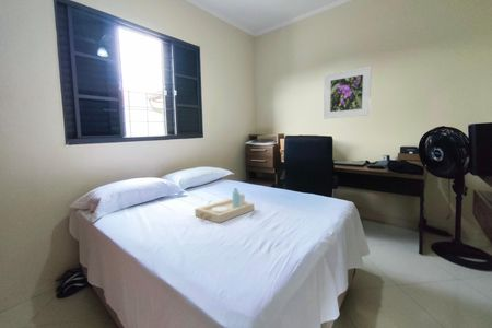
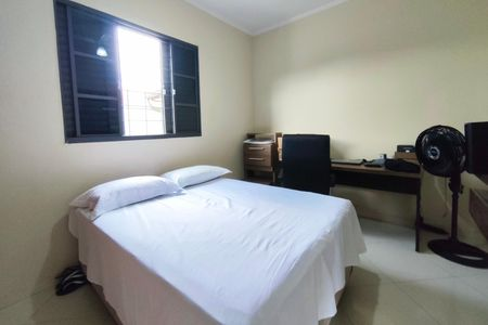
- serving tray [194,187,255,224]
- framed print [323,66,373,120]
